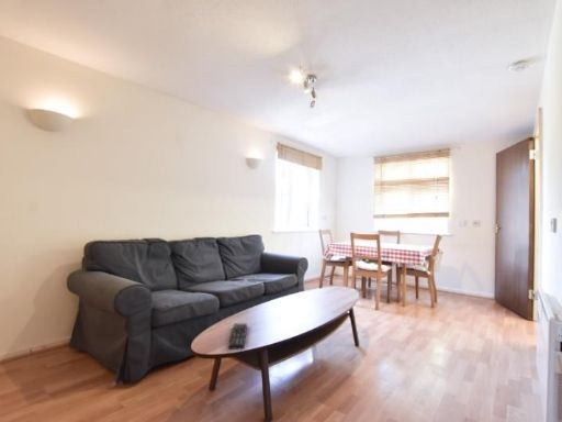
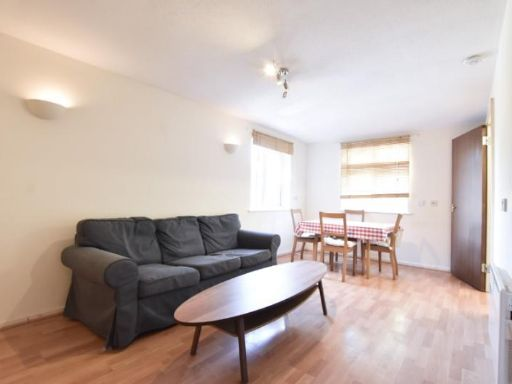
- remote control [228,322,248,351]
